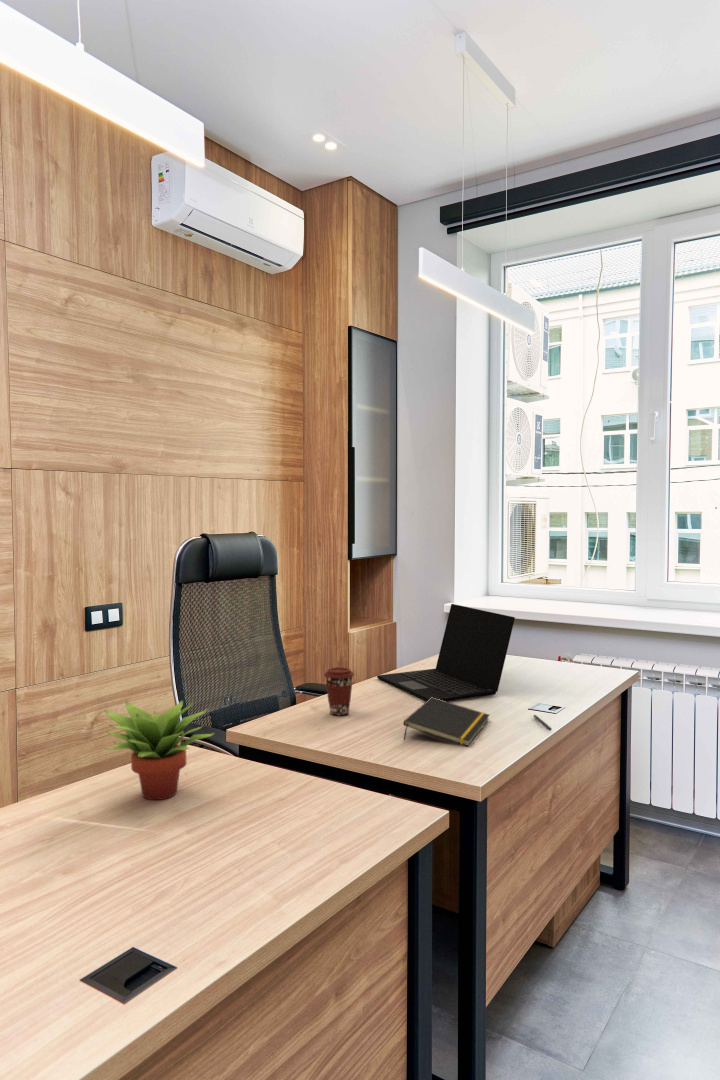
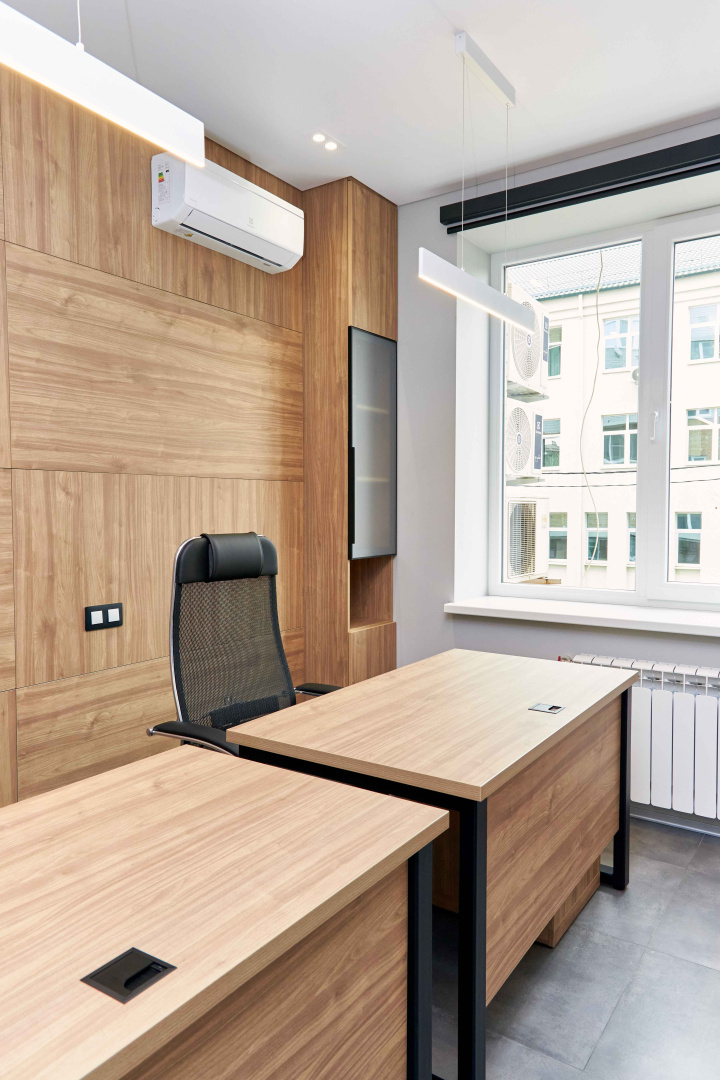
- laptop [376,603,516,702]
- coffee cup [323,666,355,716]
- succulent plant [103,699,216,801]
- notepad [403,697,491,747]
- pen [533,714,553,732]
